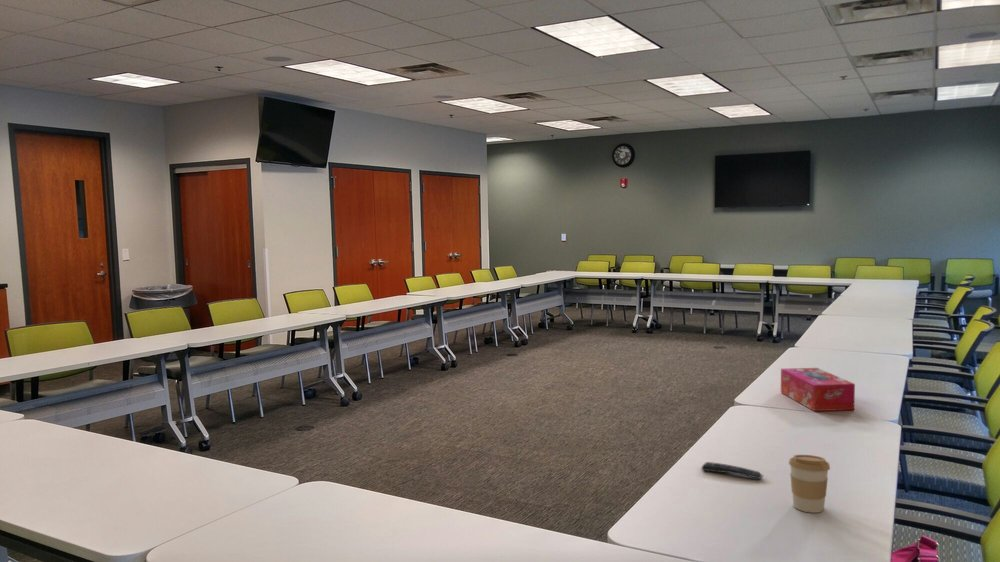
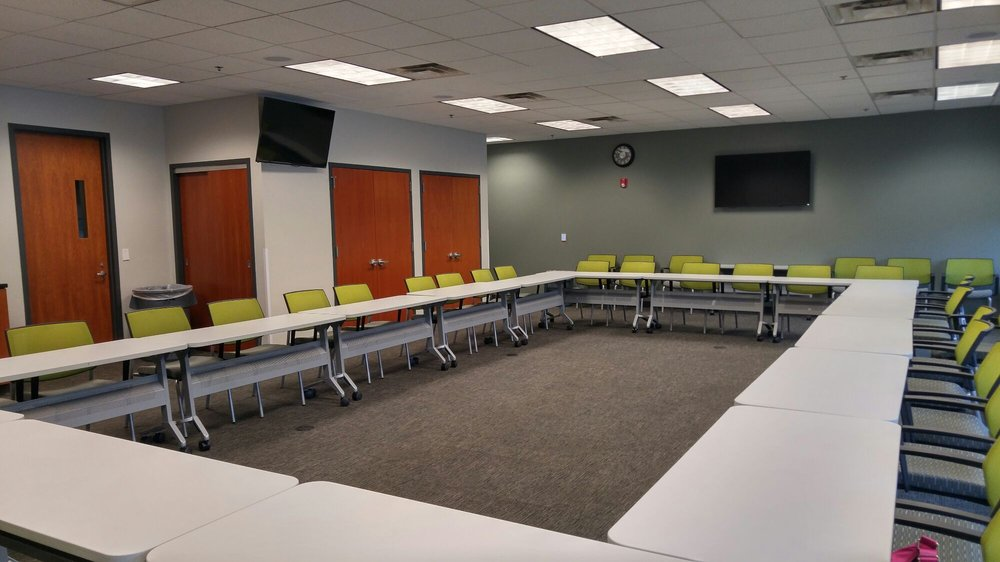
- tissue box [780,367,856,412]
- remote control [701,461,764,480]
- coffee cup [788,454,831,514]
